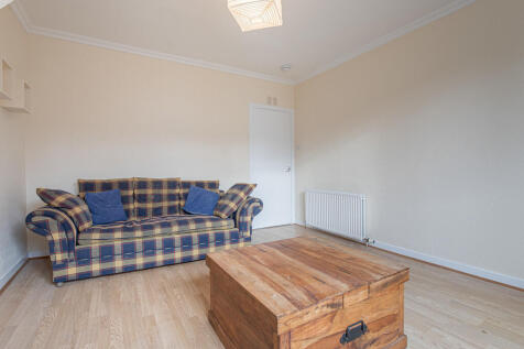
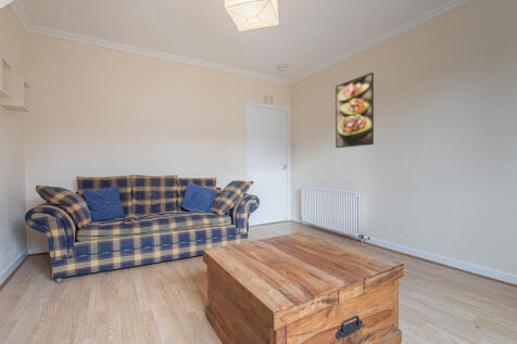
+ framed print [335,72,375,149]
